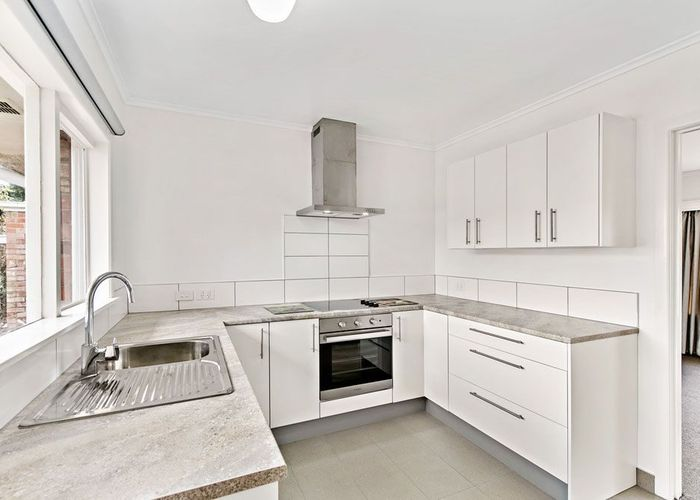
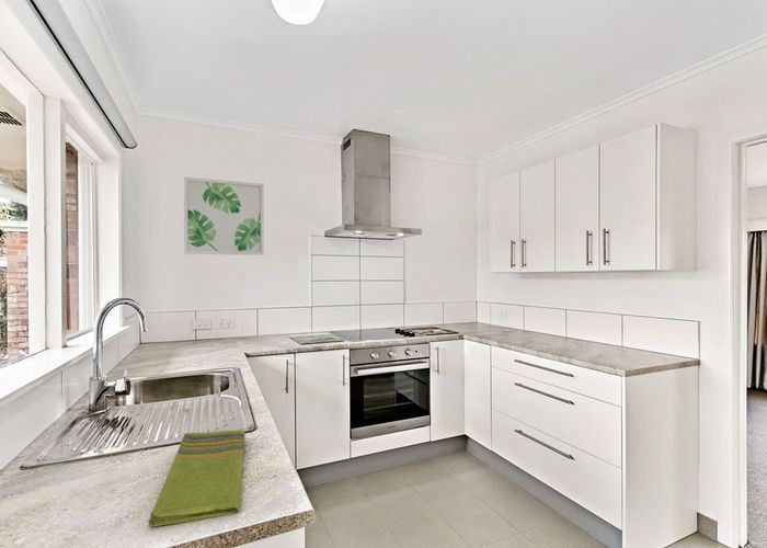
+ wall art [183,176,265,256]
+ dish towel [147,429,247,527]
